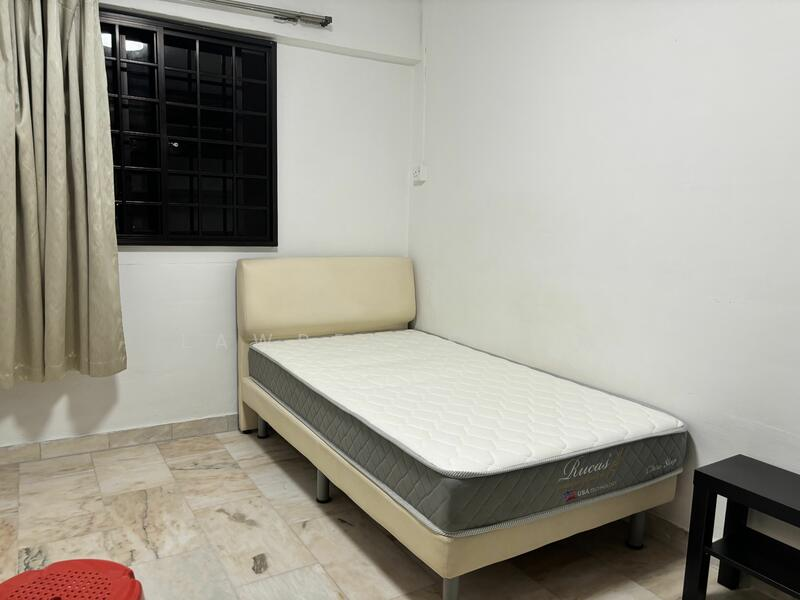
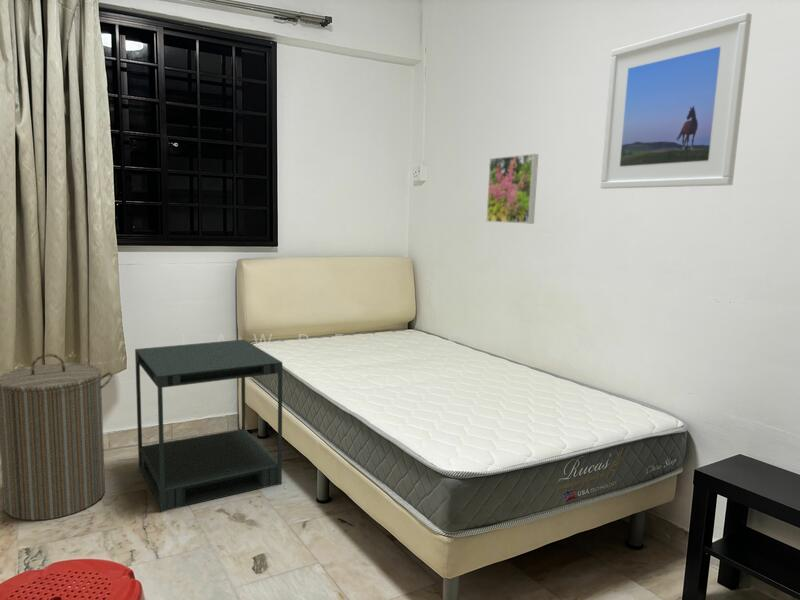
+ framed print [485,153,539,225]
+ laundry hamper [0,353,114,522]
+ side table [134,339,283,513]
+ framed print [600,12,753,190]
